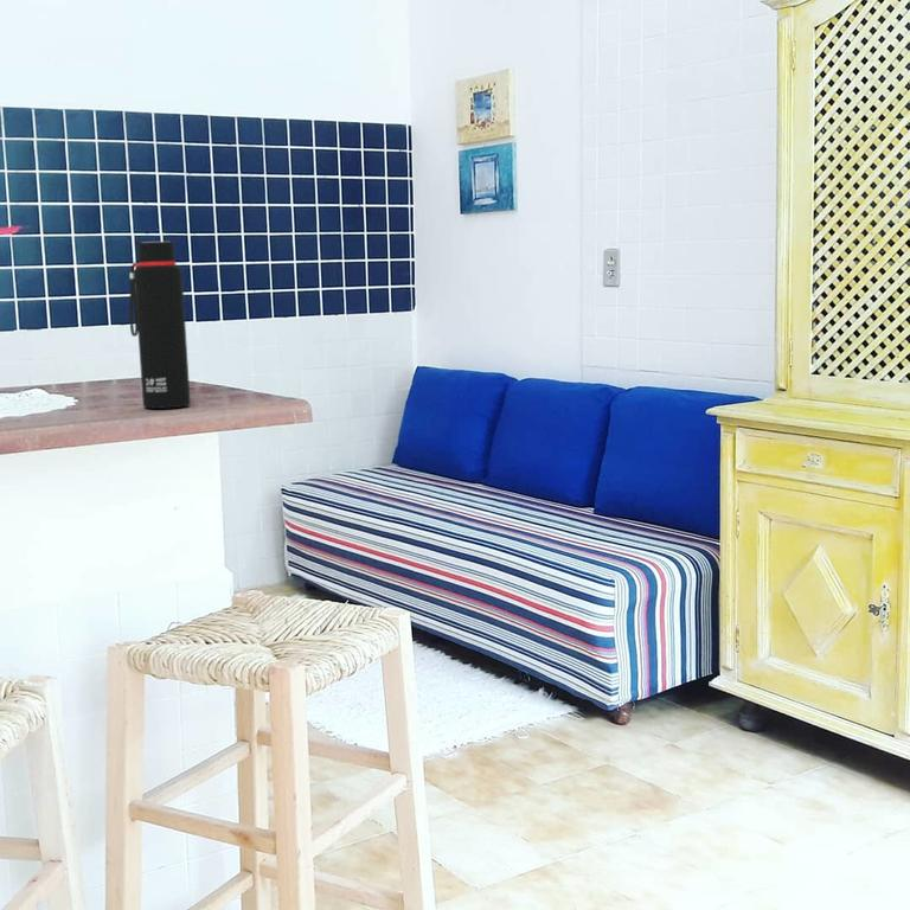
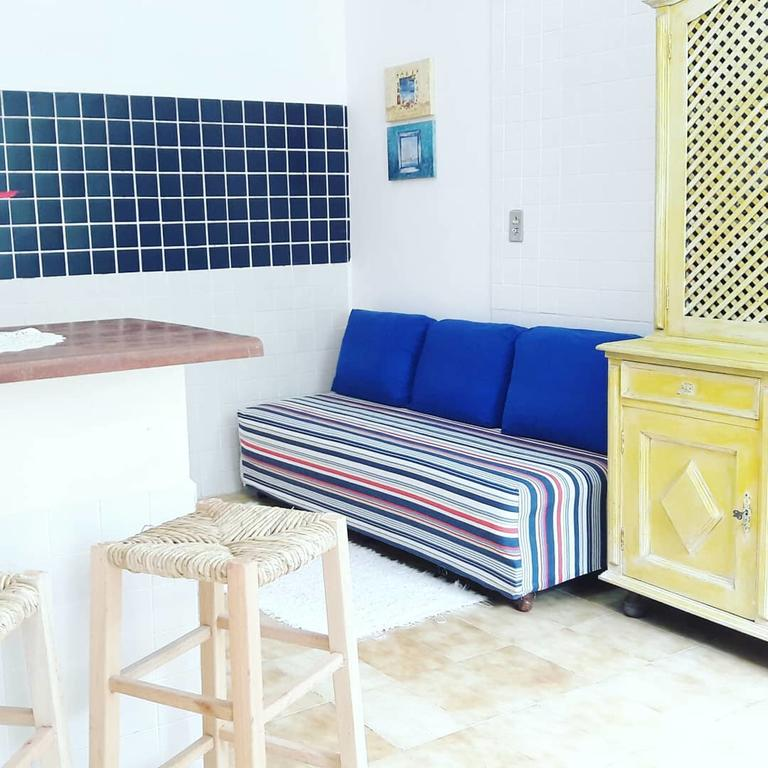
- water bottle [129,241,192,410]
